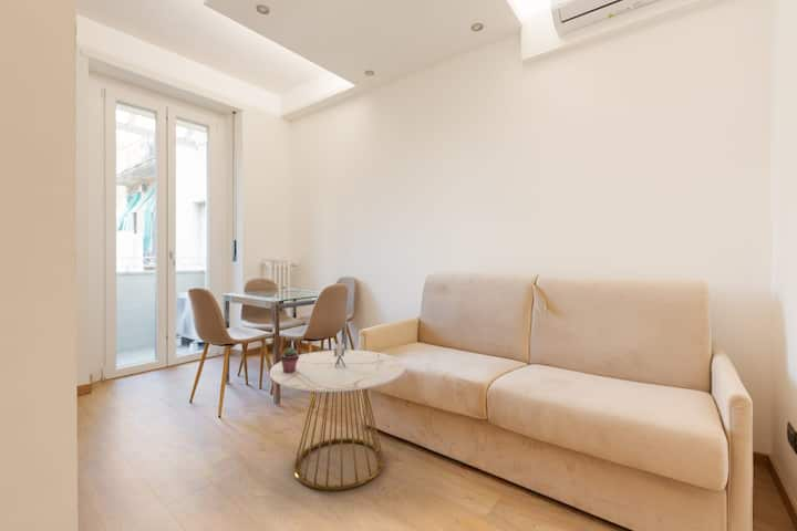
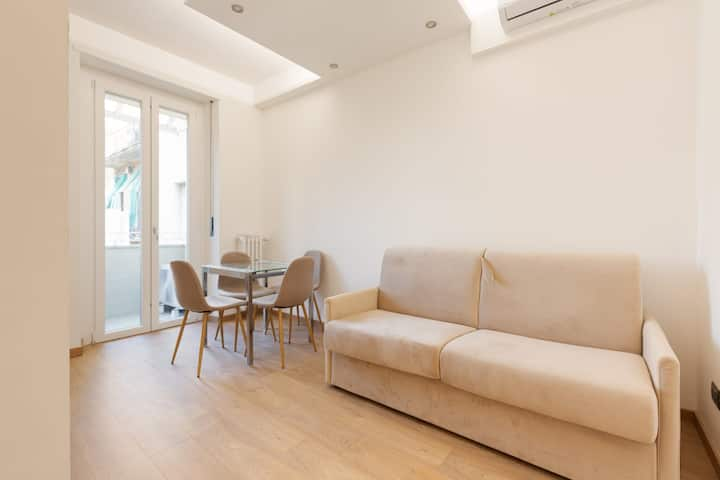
- potted succulent [279,346,300,373]
- side table [269,343,406,492]
